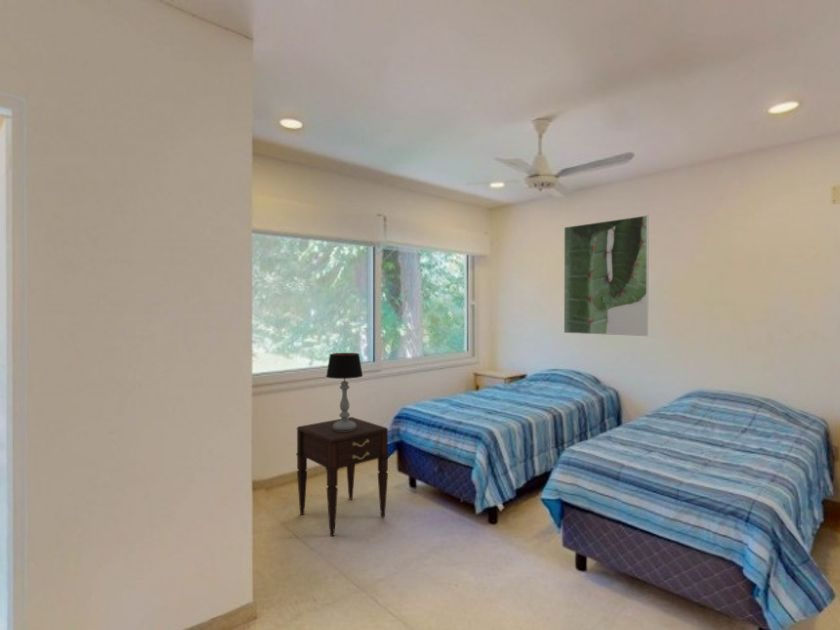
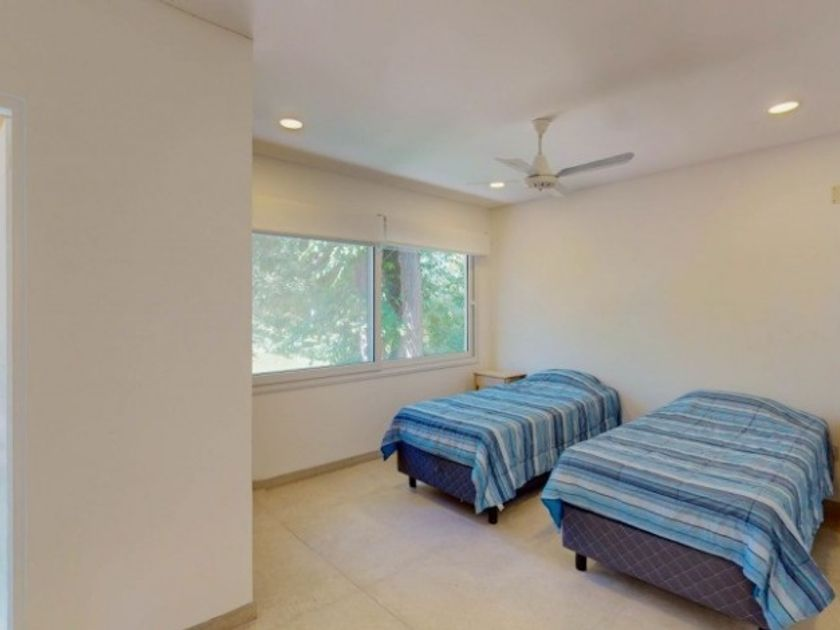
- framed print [563,214,650,337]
- table lamp [325,352,364,431]
- nightstand [295,416,390,537]
